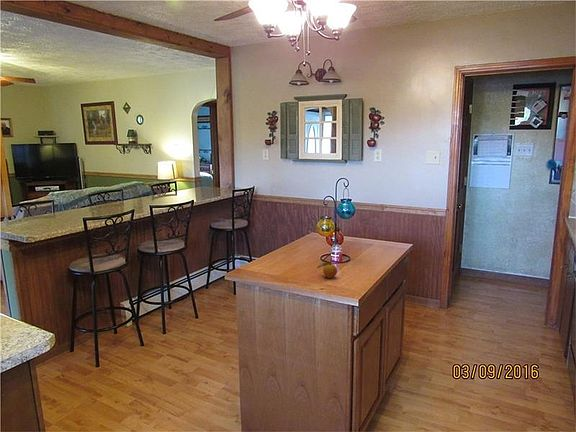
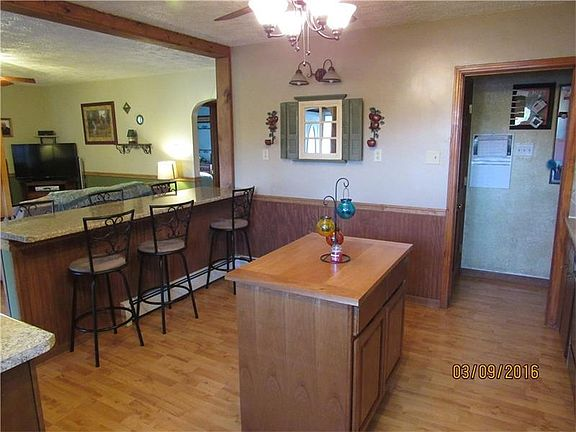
- fruit [316,260,338,279]
